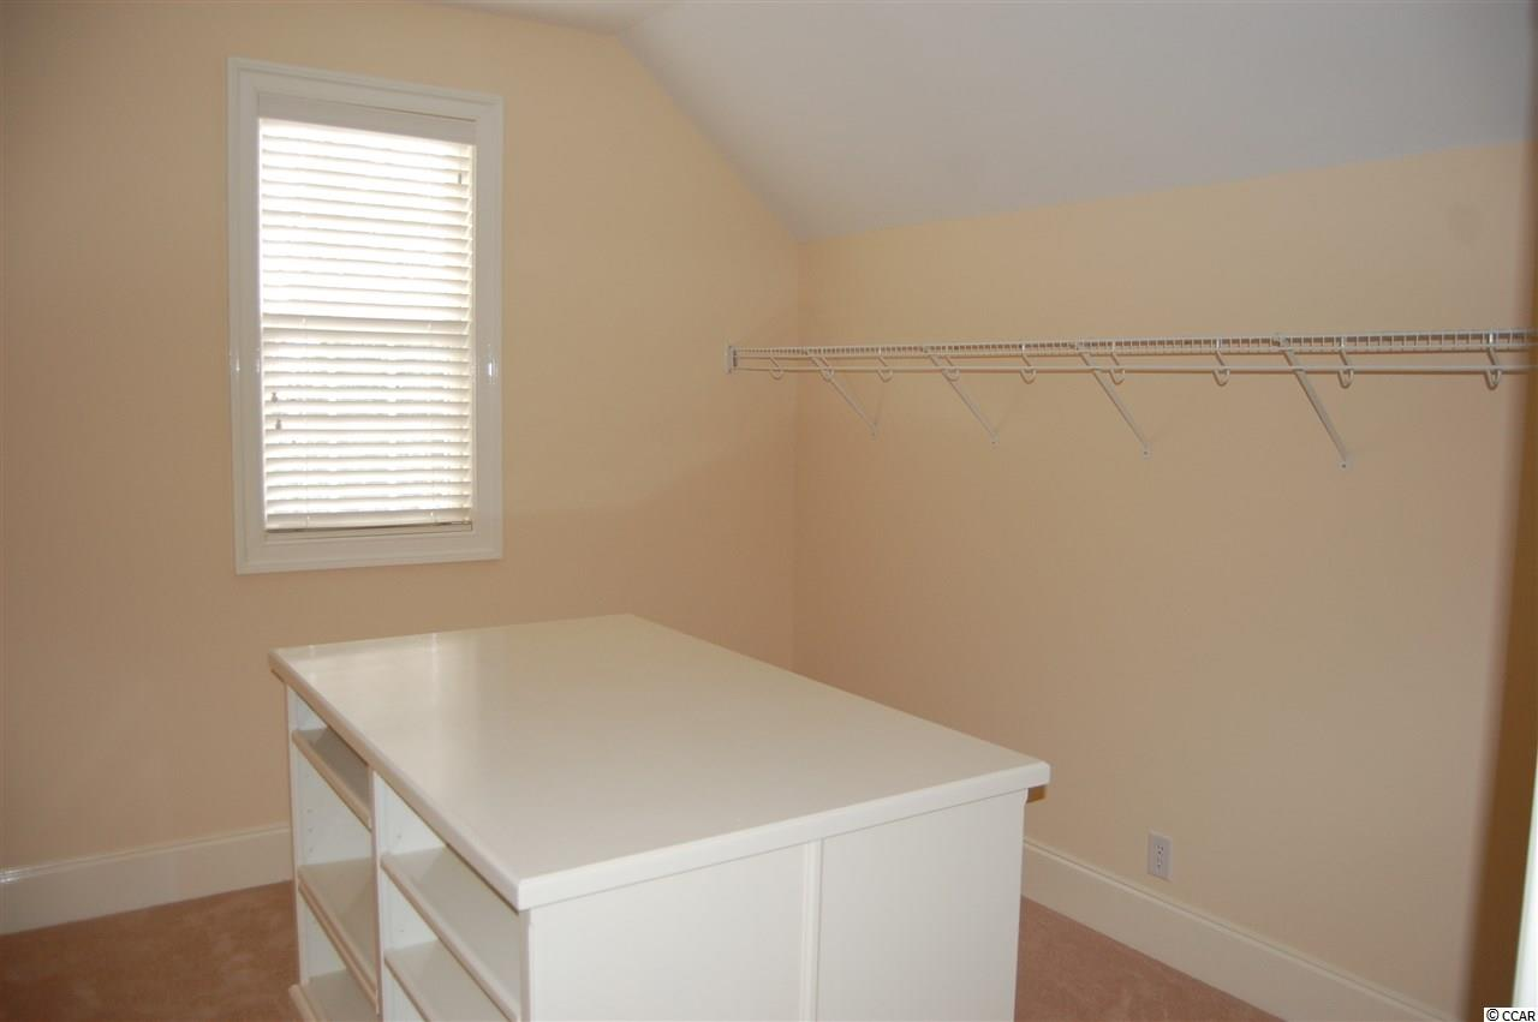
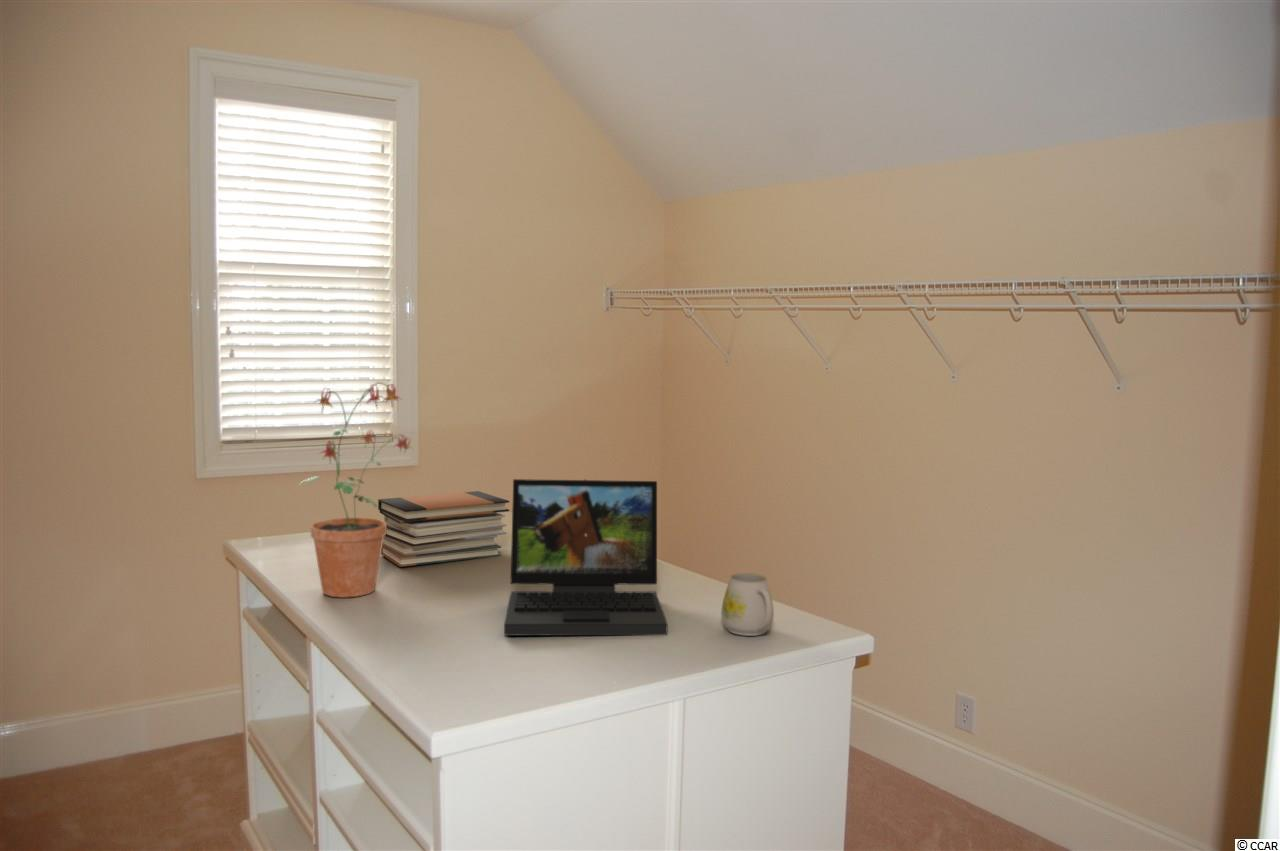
+ mug [720,572,775,637]
+ potted plant [297,381,414,598]
+ laptop [503,478,669,636]
+ book stack [377,490,510,568]
